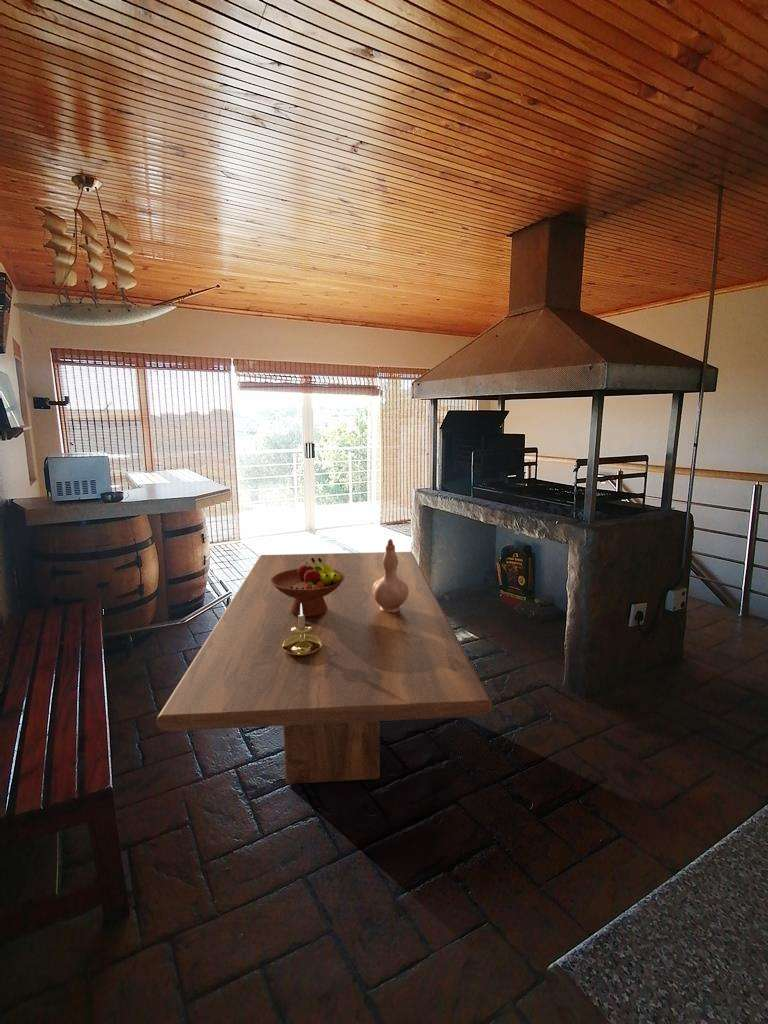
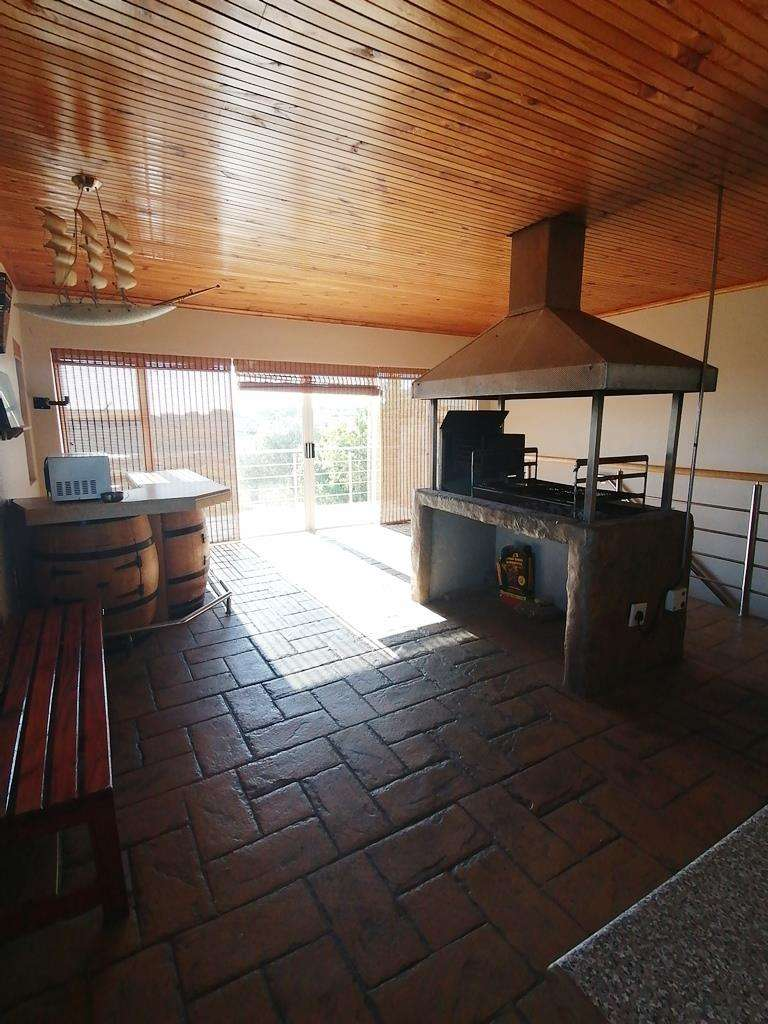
- fruit bowl [271,558,345,617]
- vase [372,538,409,612]
- dining table [156,551,493,785]
- candle holder [283,604,322,657]
